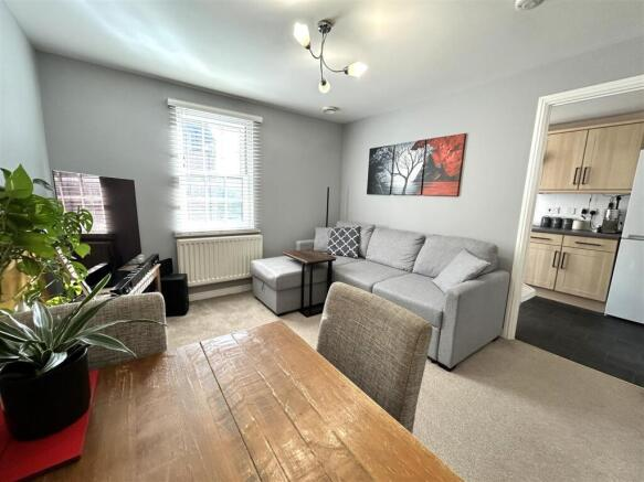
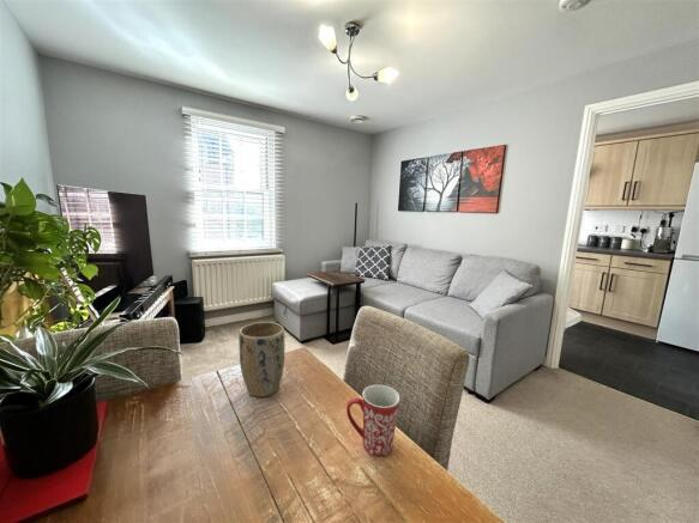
+ mug [345,384,400,457]
+ plant pot [237,321,285,397]
